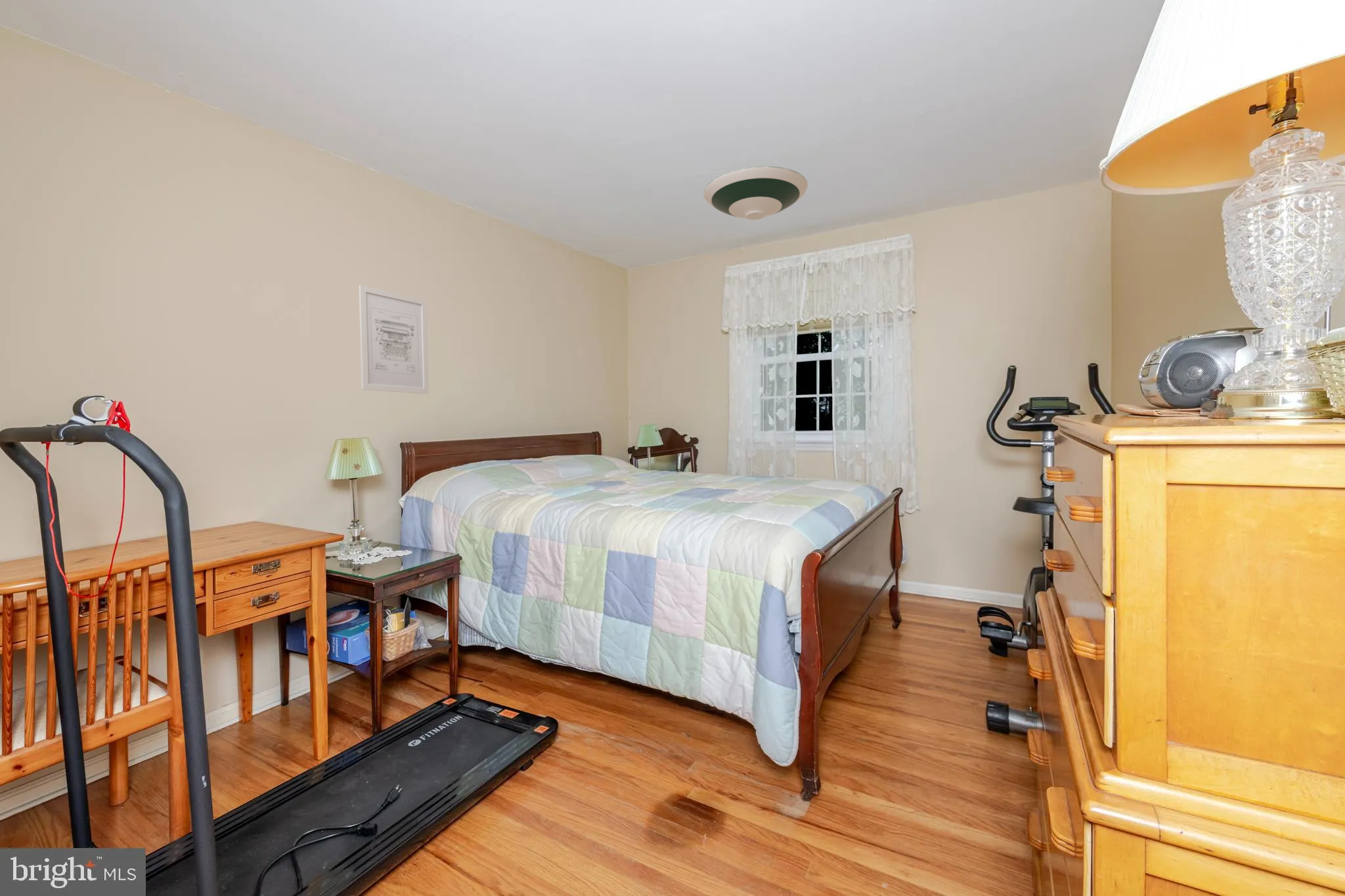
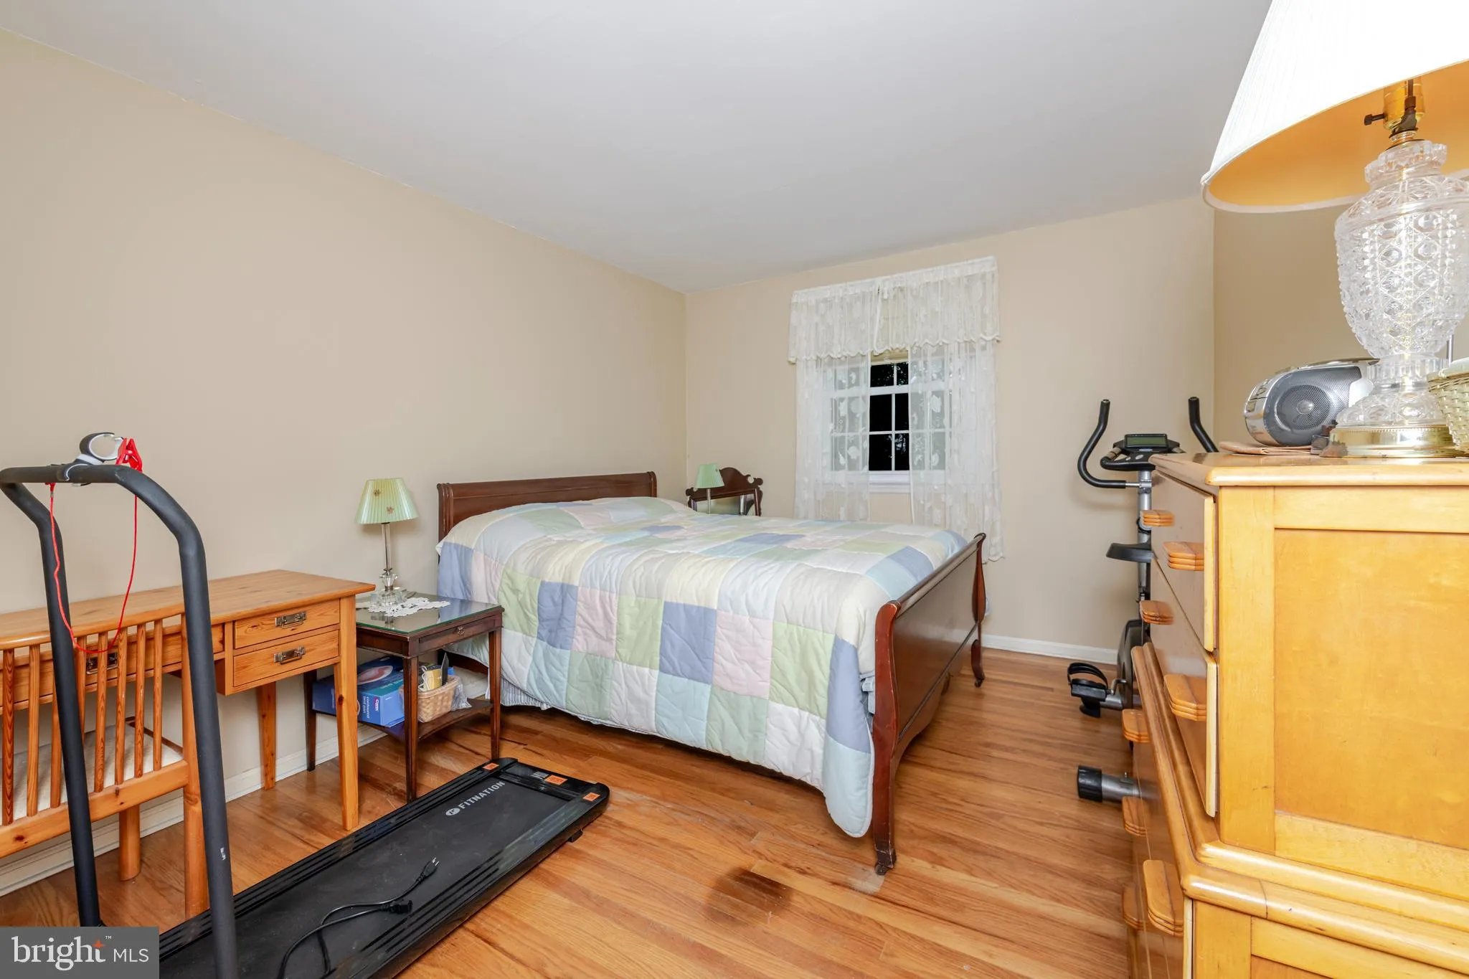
- wall art [359,284,430,395]
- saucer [703,165,808,221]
